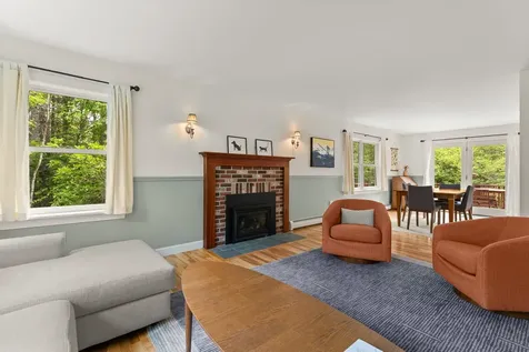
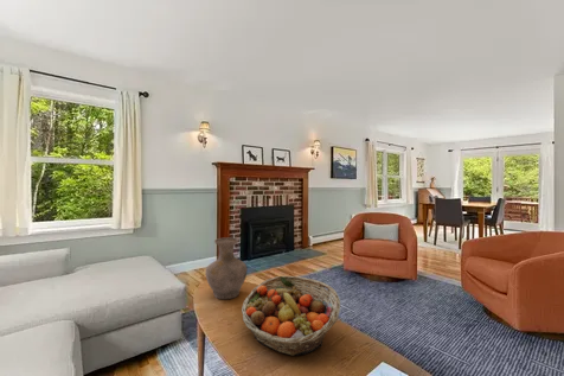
+ vase [205,236,249,300]
+ fruit basket [241,275,341,357]
